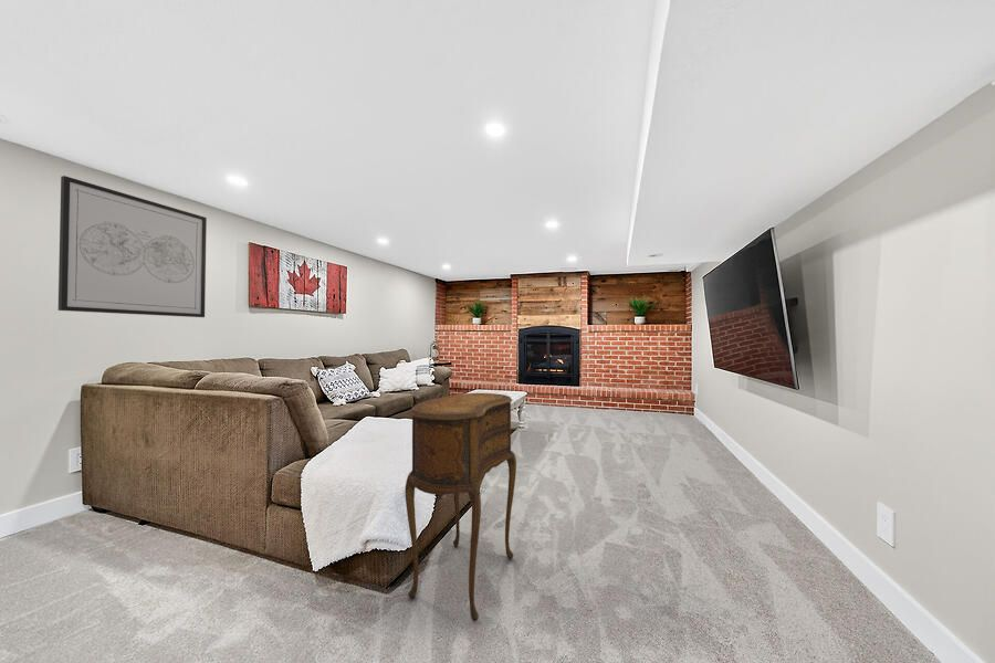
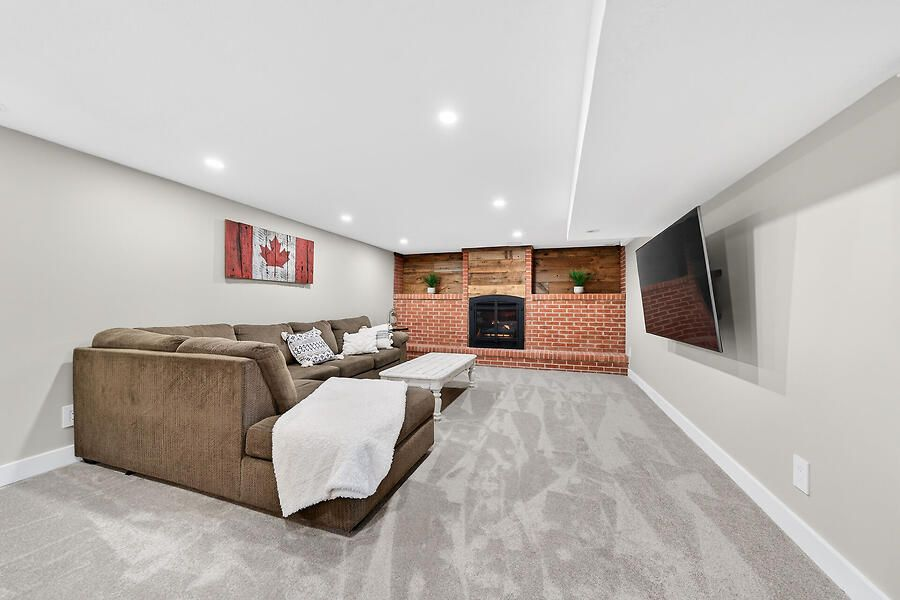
- side table [404,392,517,622]
- wall art [57,175,208,318]
